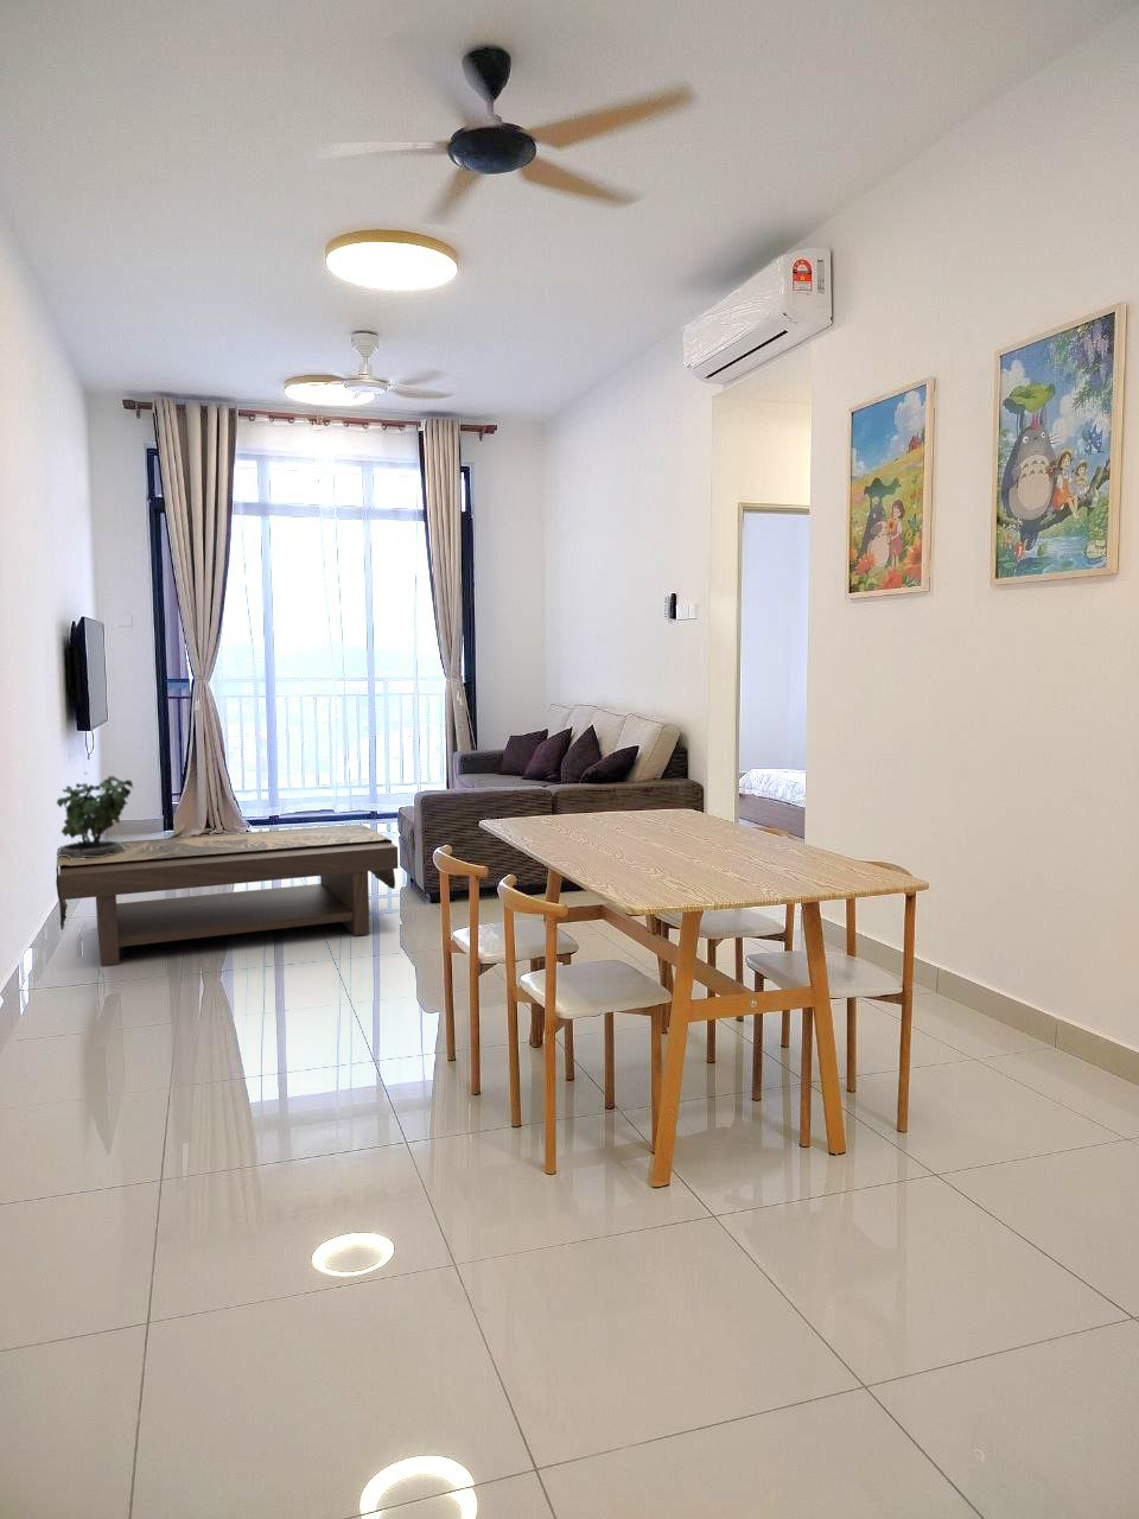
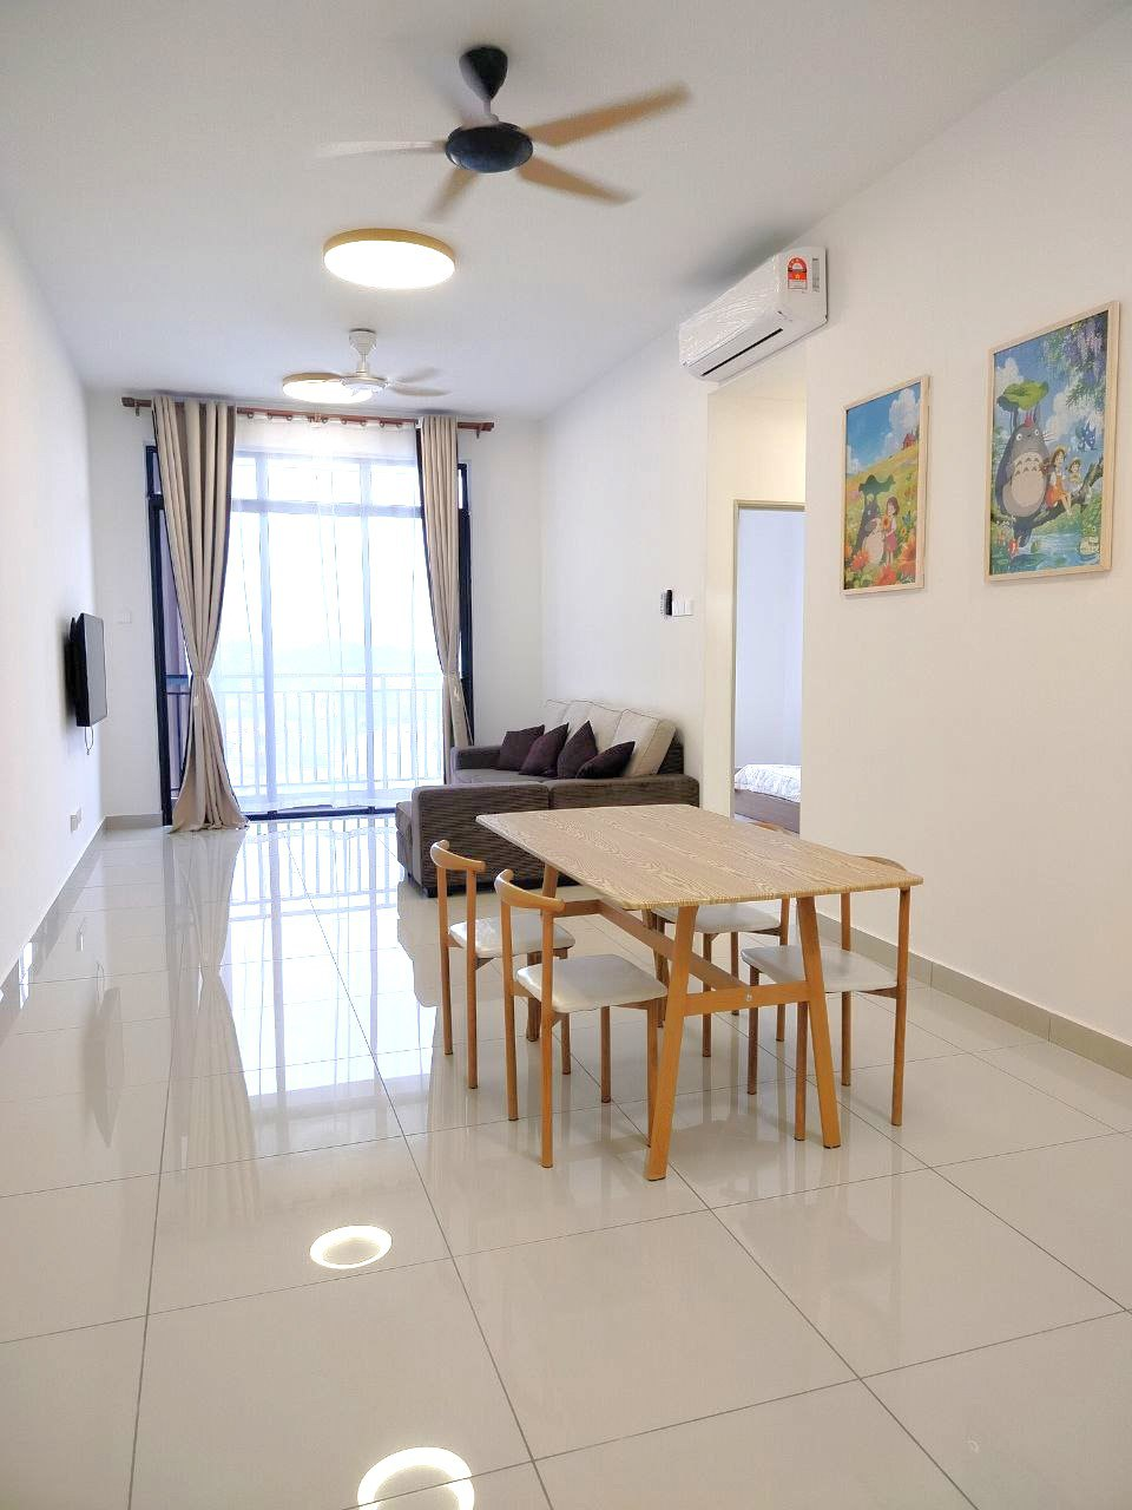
- coffee table [55,824,398,968]
- potted plant [56,771,134,859]
